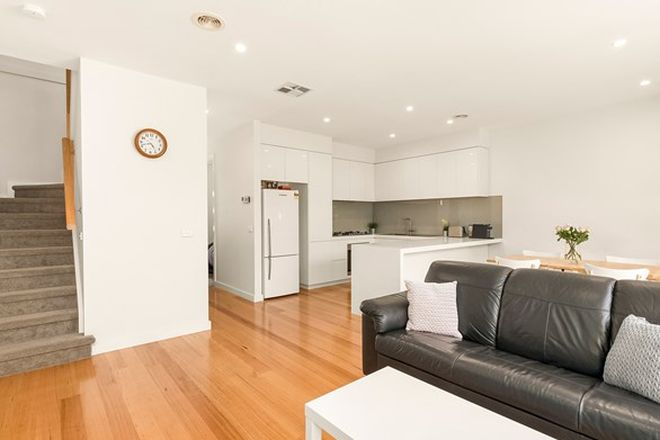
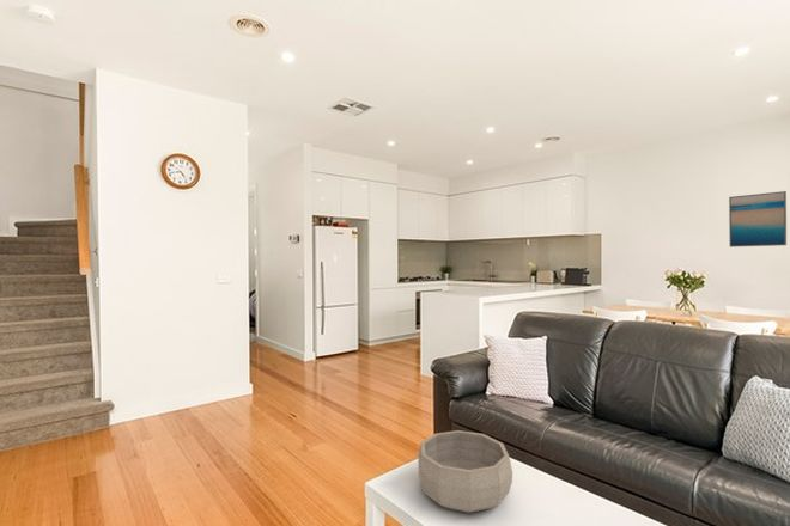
+ decorative bowl [417,429,514,514]
+ wall art [728,190,788,249]
